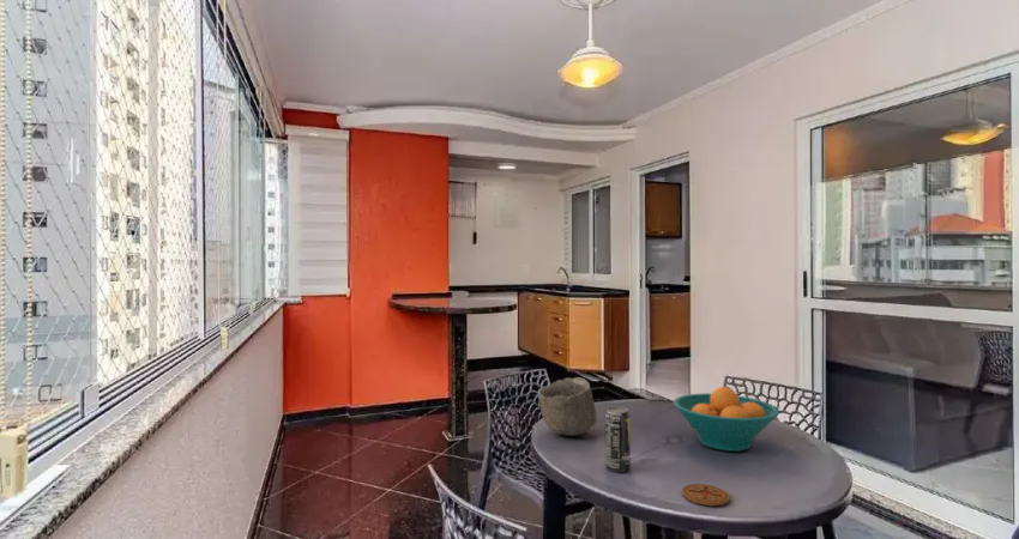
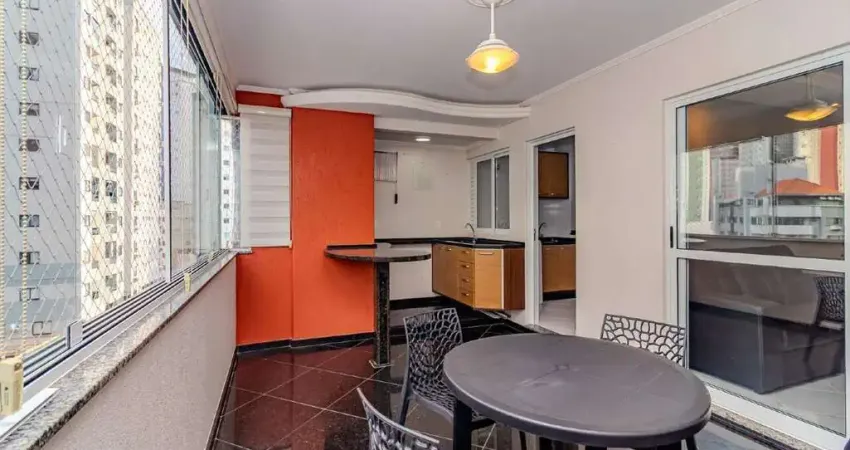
- fruit bowl [673,386,780,453]
- bowl [537,376,598,437]
- beverage can [604,405,632,473]
- coaster [681,483,731,507]
